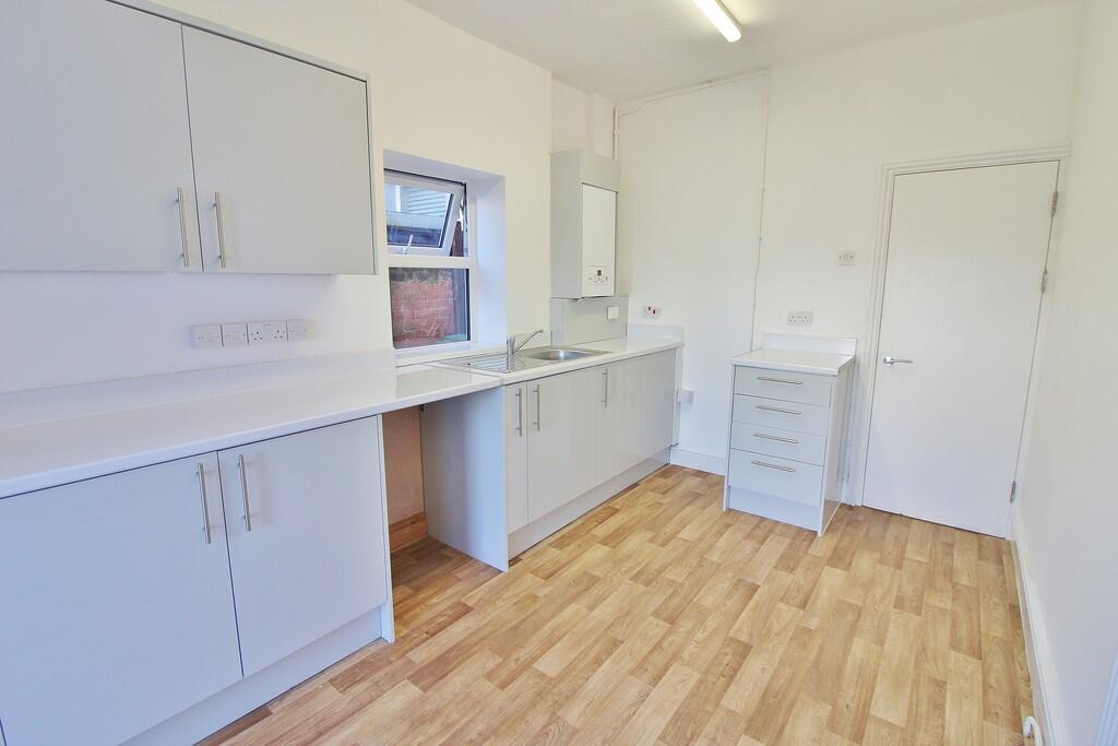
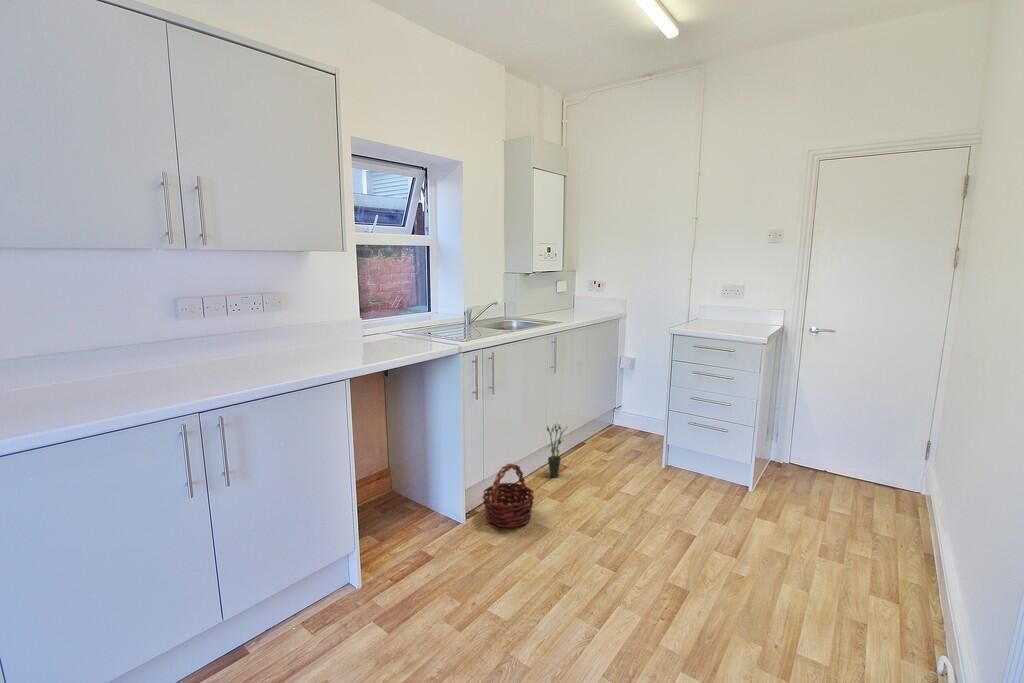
+ potted plant [546,422,569,479]
+ basket [481,463,535,529]
